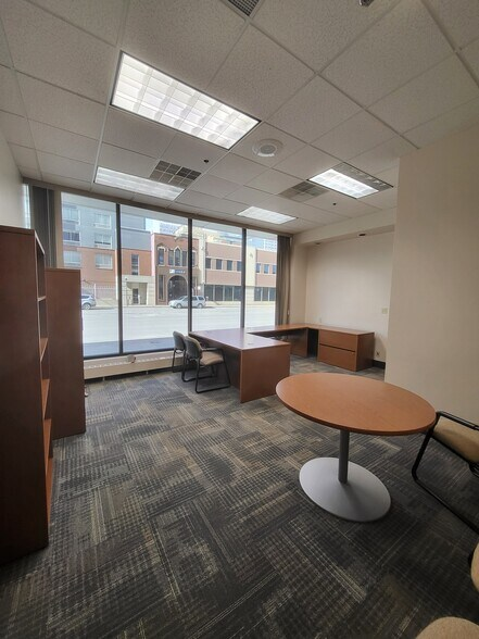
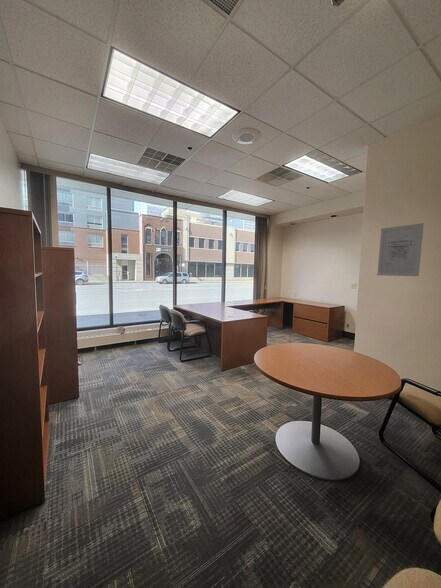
+ wall art [376,222,425,277]
